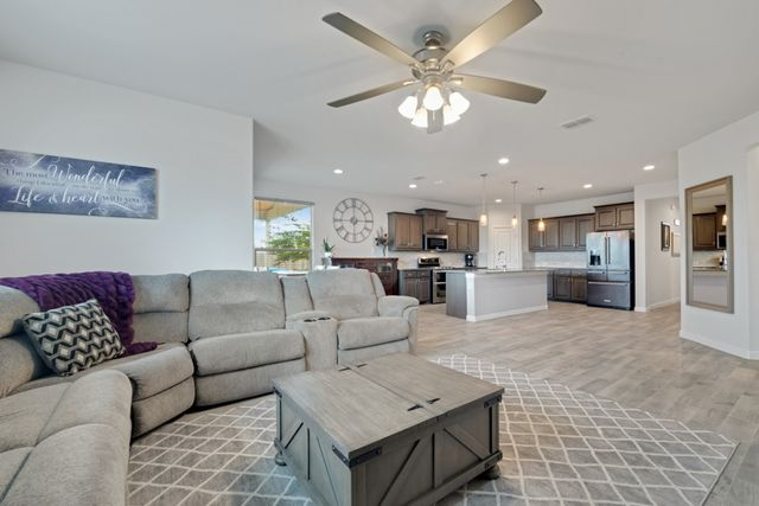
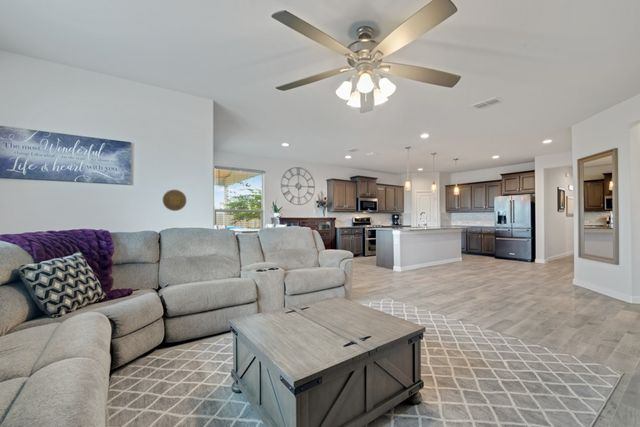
+ decorative plate [162,189,187,212]
